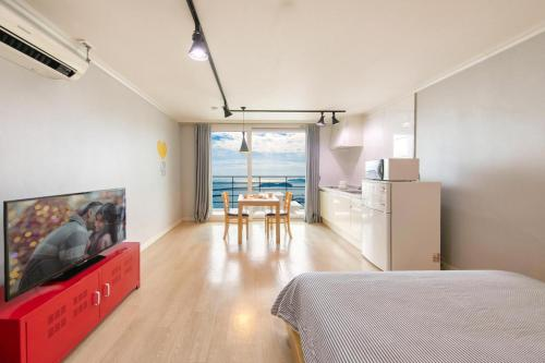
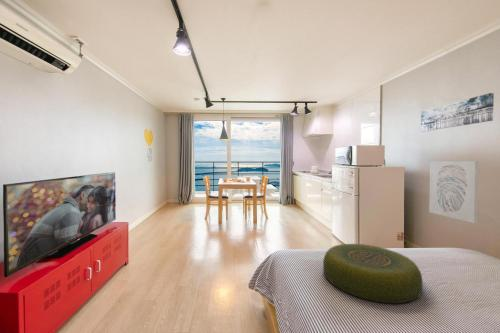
+ wall art [428,160,479,224]
+ wall art [420,92,495,133]
+ cushion [322,243,424,305]
